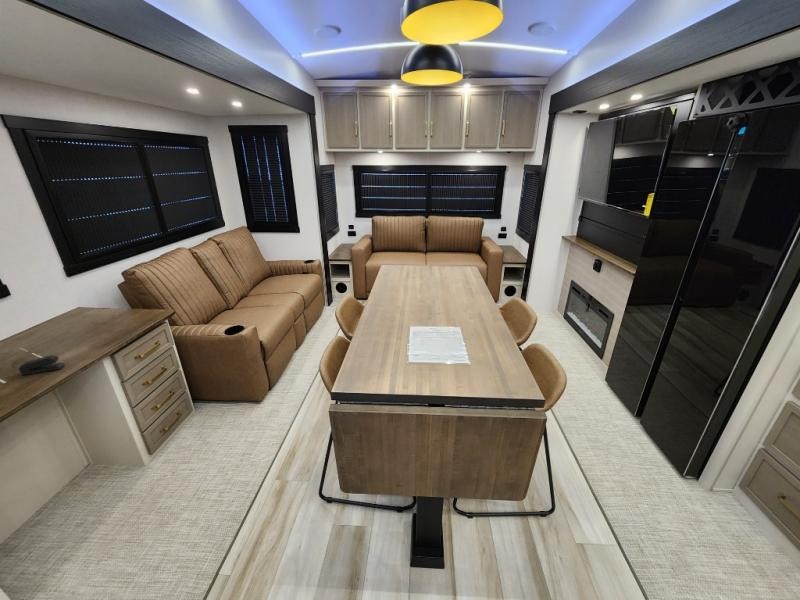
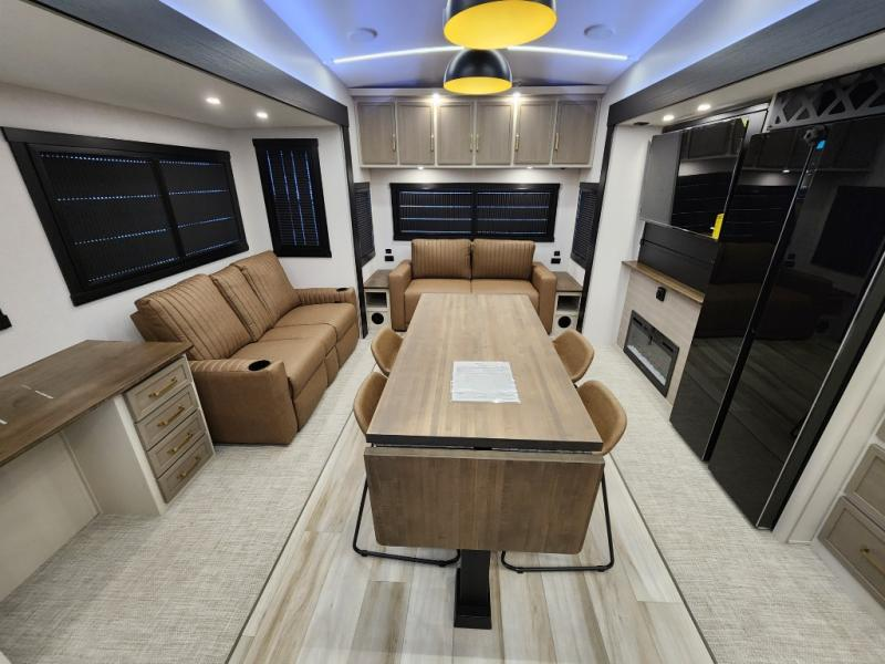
- stapler [17,354,65,376]
